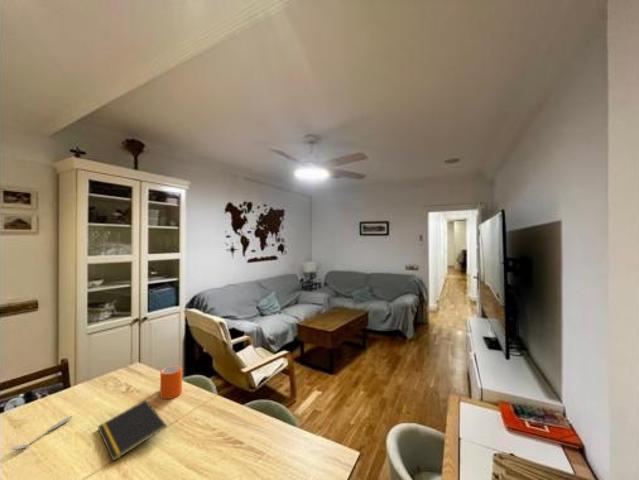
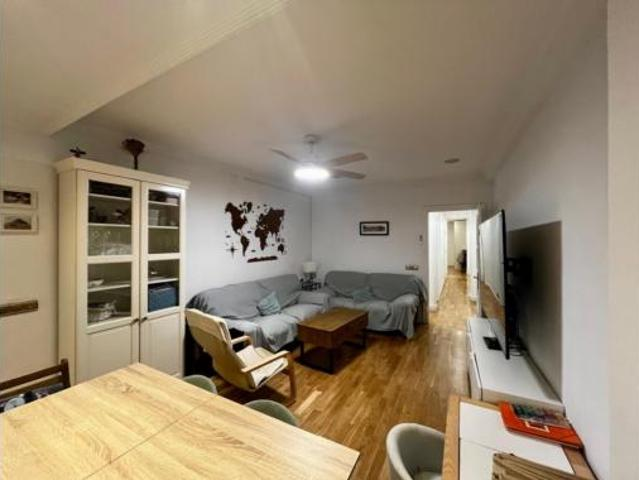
- notepad [97,399,167,462]
- mug [159,365,183,400]
- spoon [9,415,74,451]
